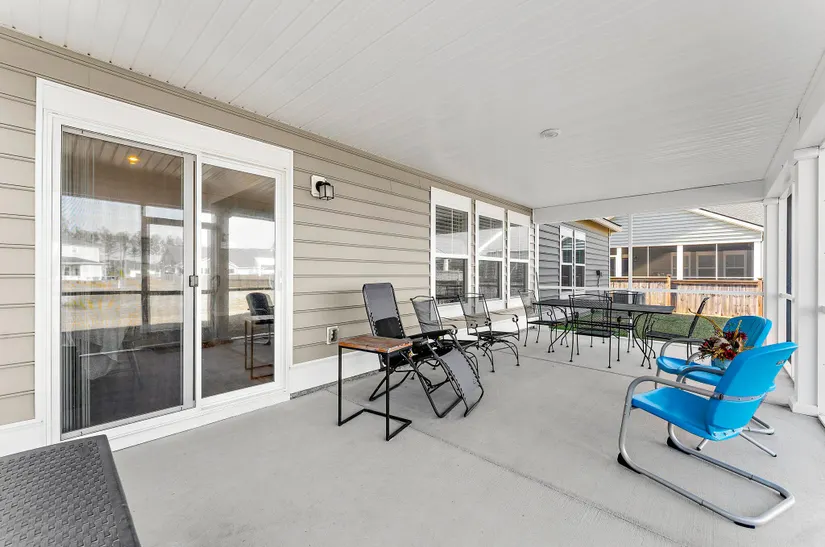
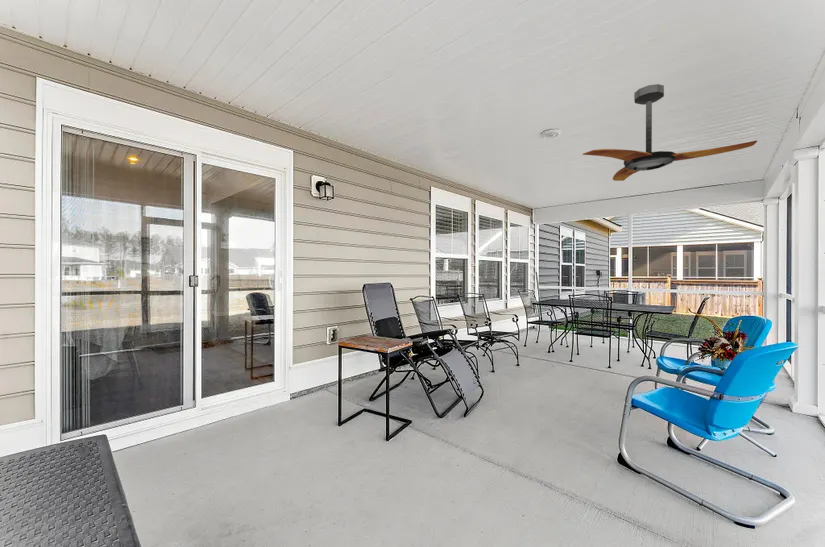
+ ceiling fan [582,83,758,182]
